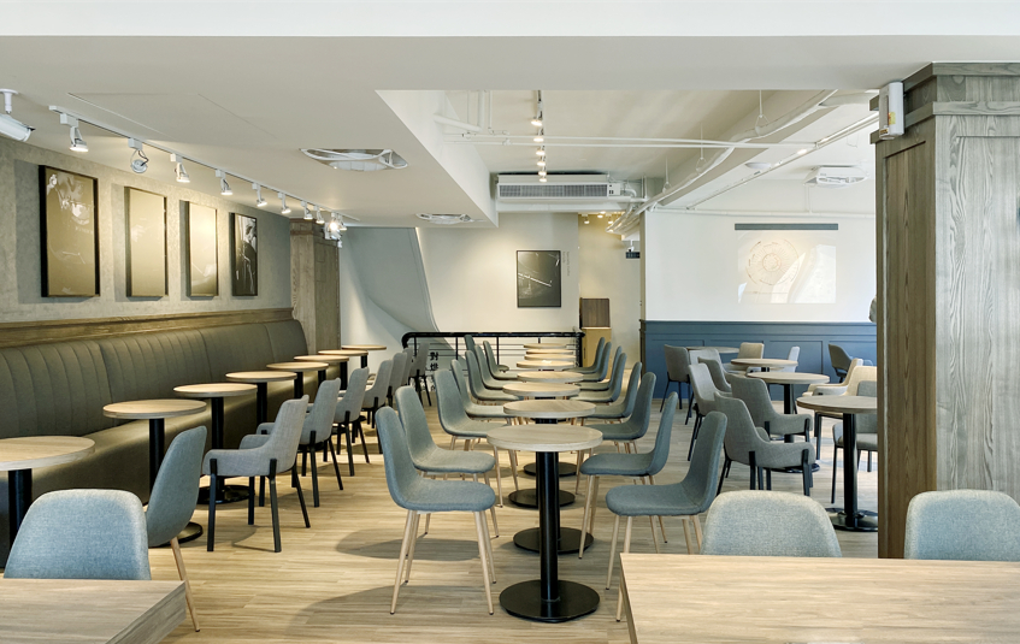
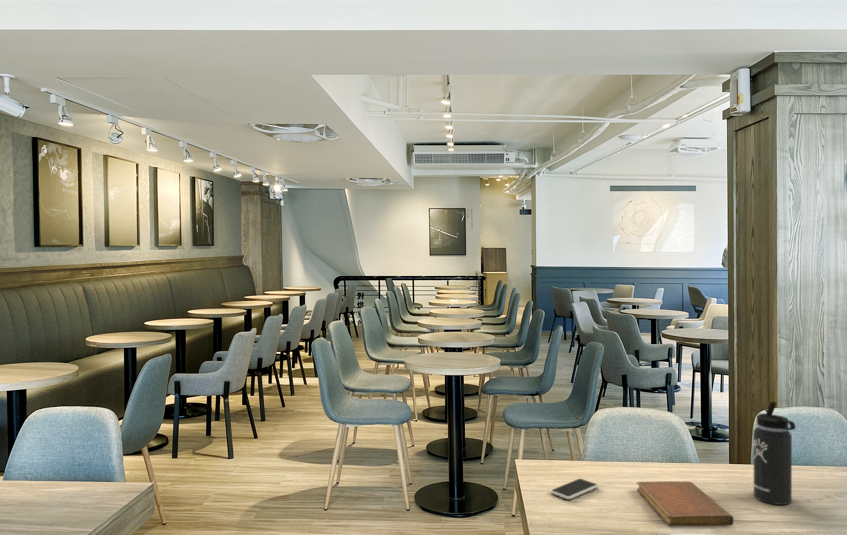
+ notebook [636,480,735,527]
+ thermos bottle [753,401,797,506]
+ smartphone [549,478,599,500]
